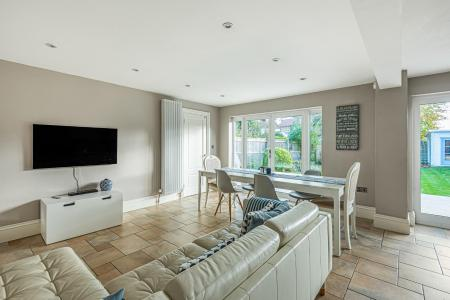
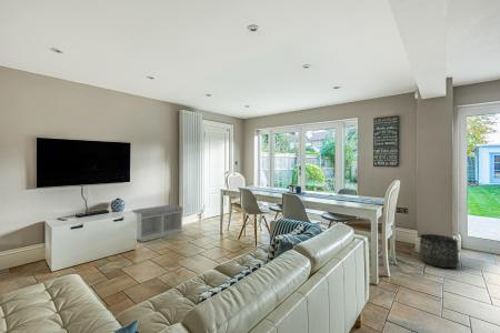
+ basket [419,233,460,269]
+ bench [129,204,184,243]
